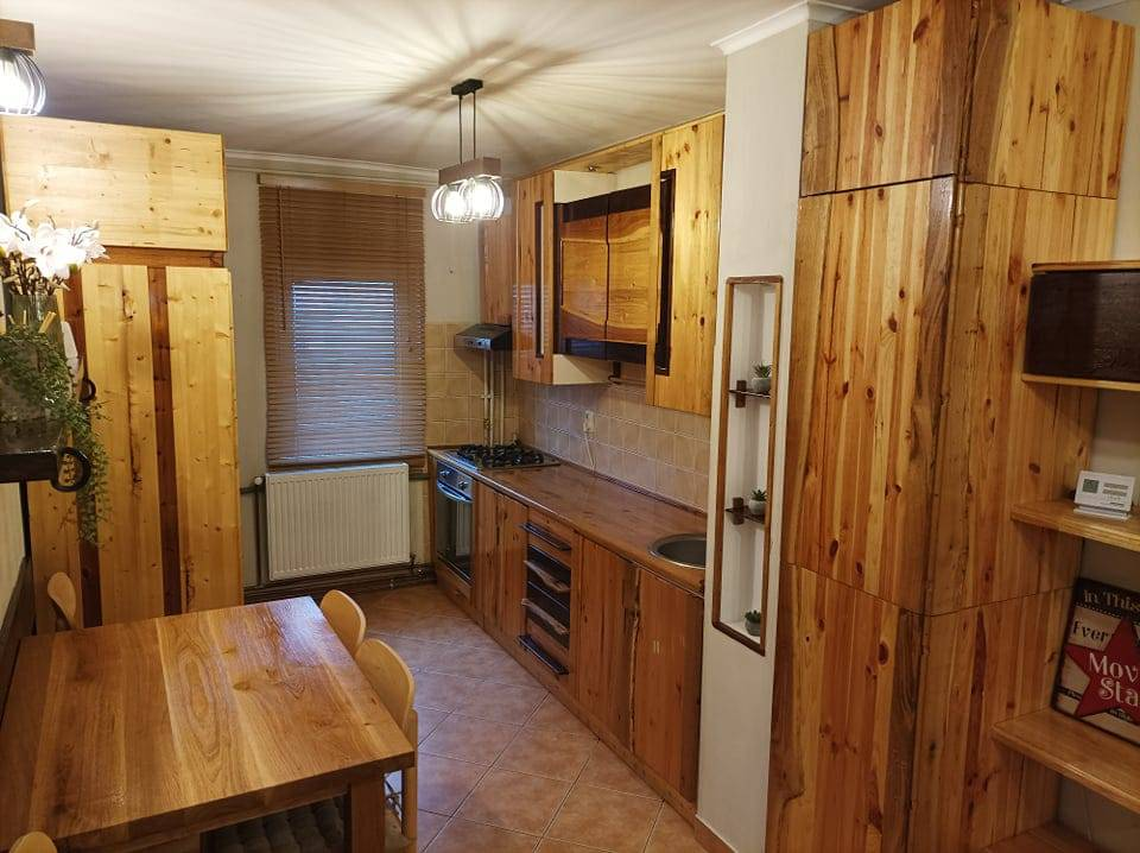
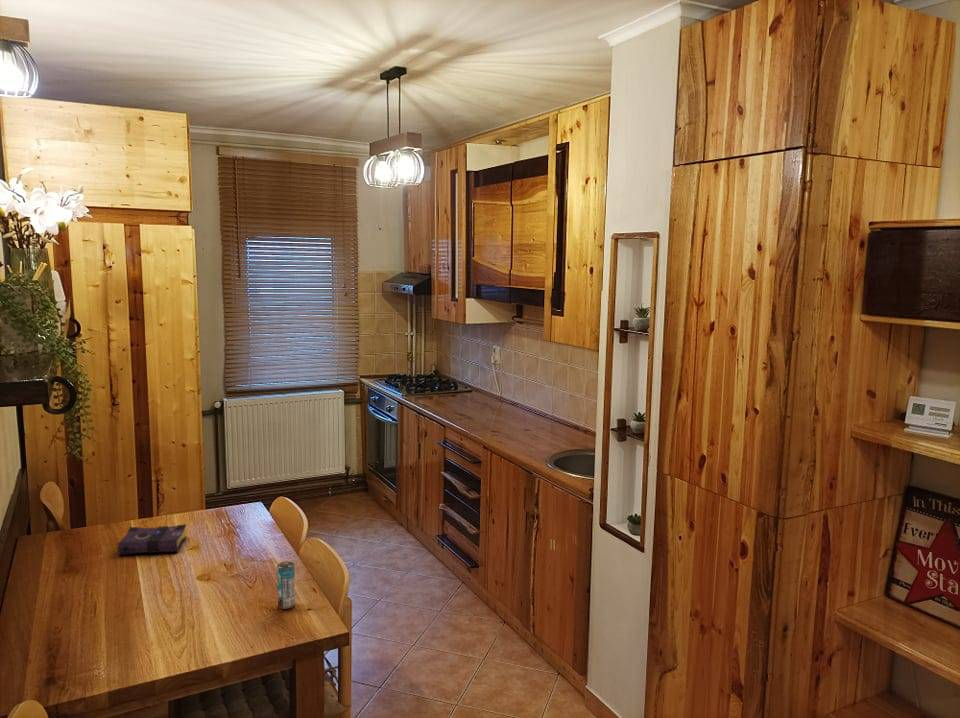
+ beverage can [276,561,296,610]
+ book [117,523,188,556]
